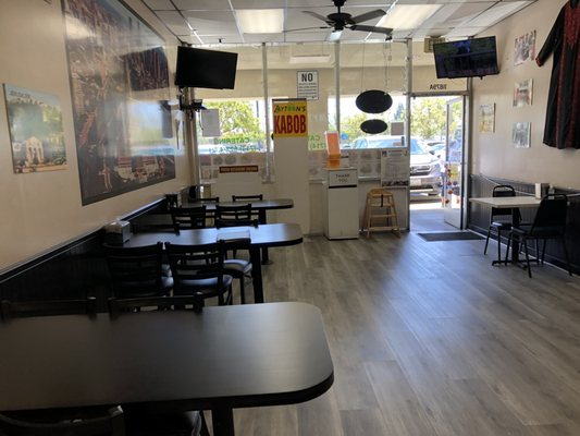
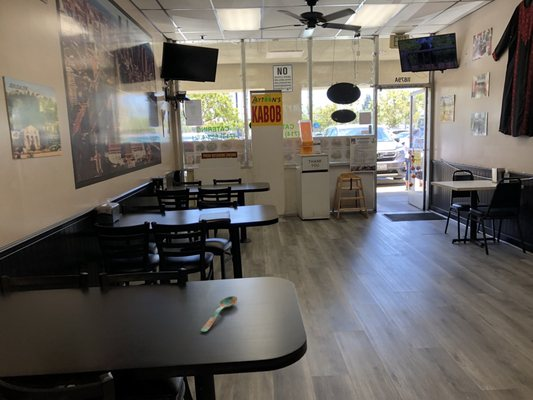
+ spoon [199,295,238,333]
